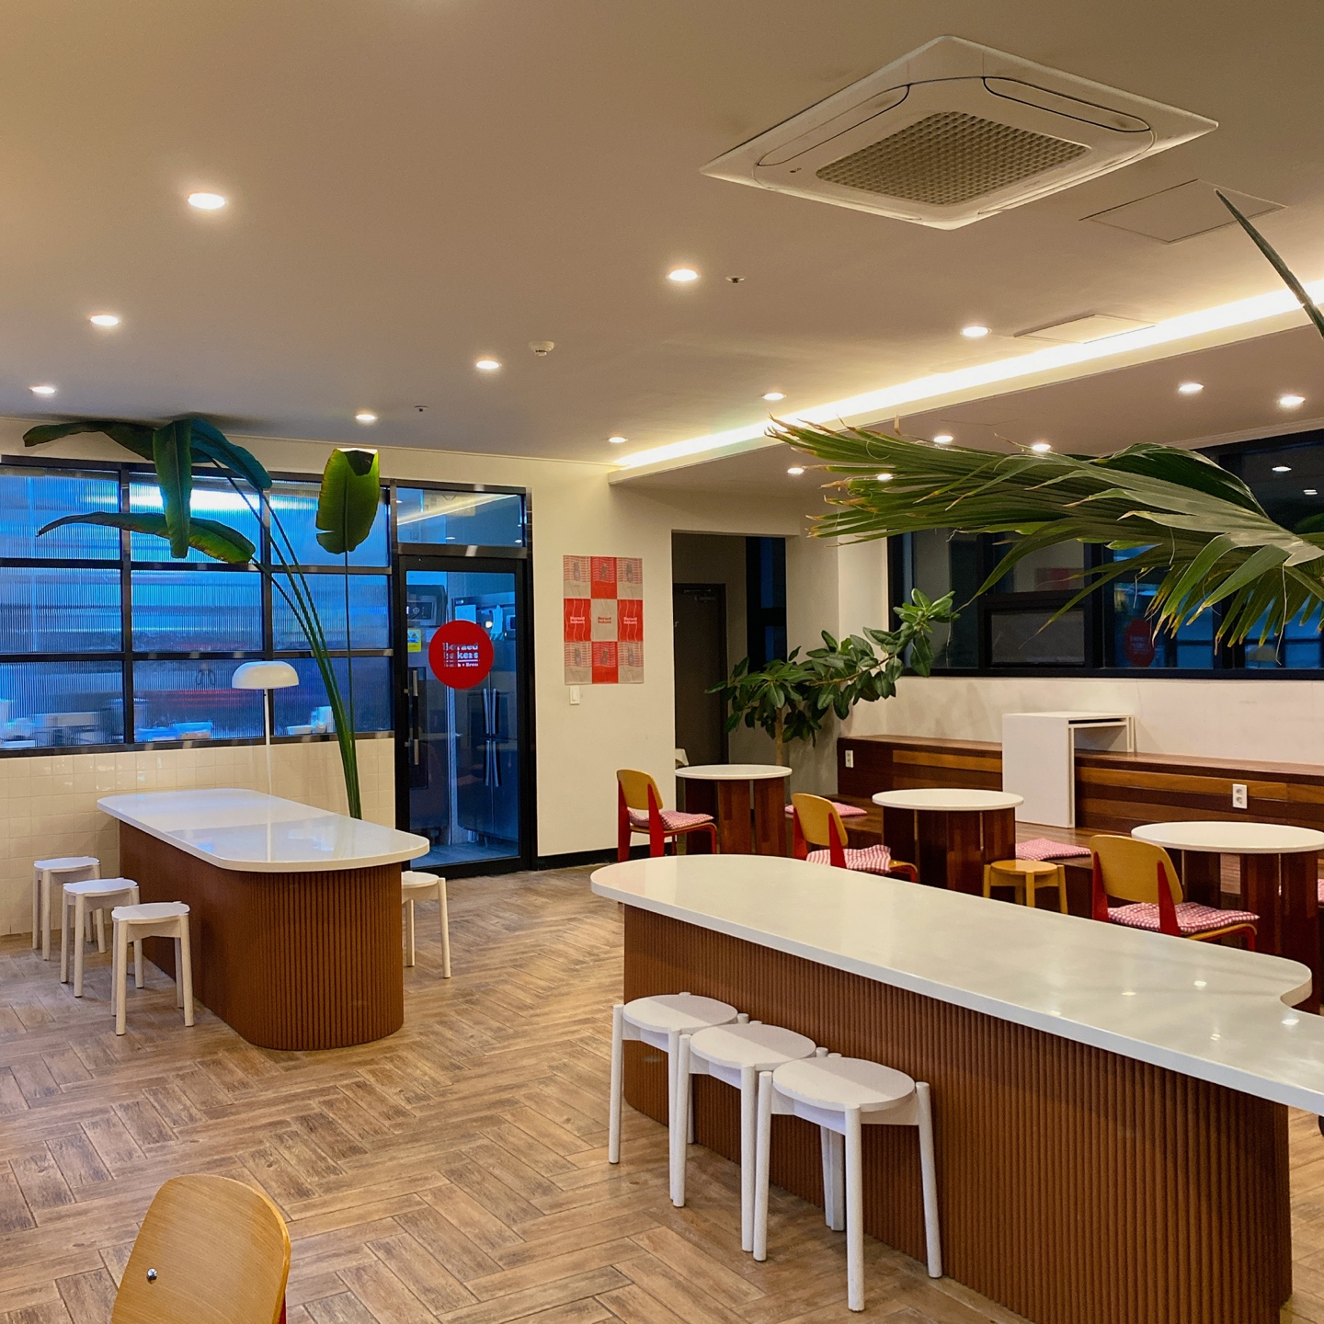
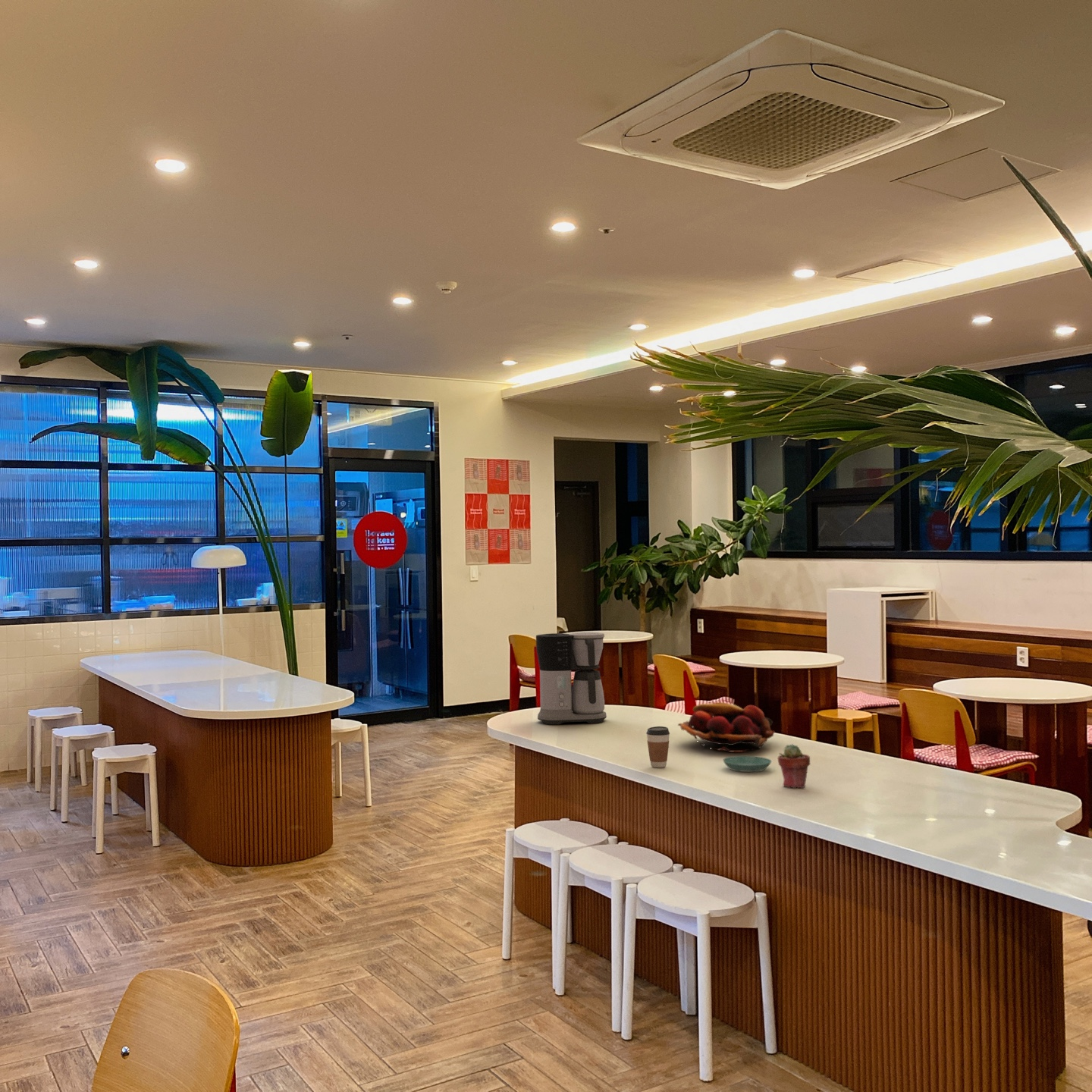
+ coffee maker [535,631,607,725]
+ coffee cup [645,726,670,768]
+ fruit basket [677,701,775,753]
+ potted succulent [777,743,811,789]
+ saucer [722,755,773,773]
